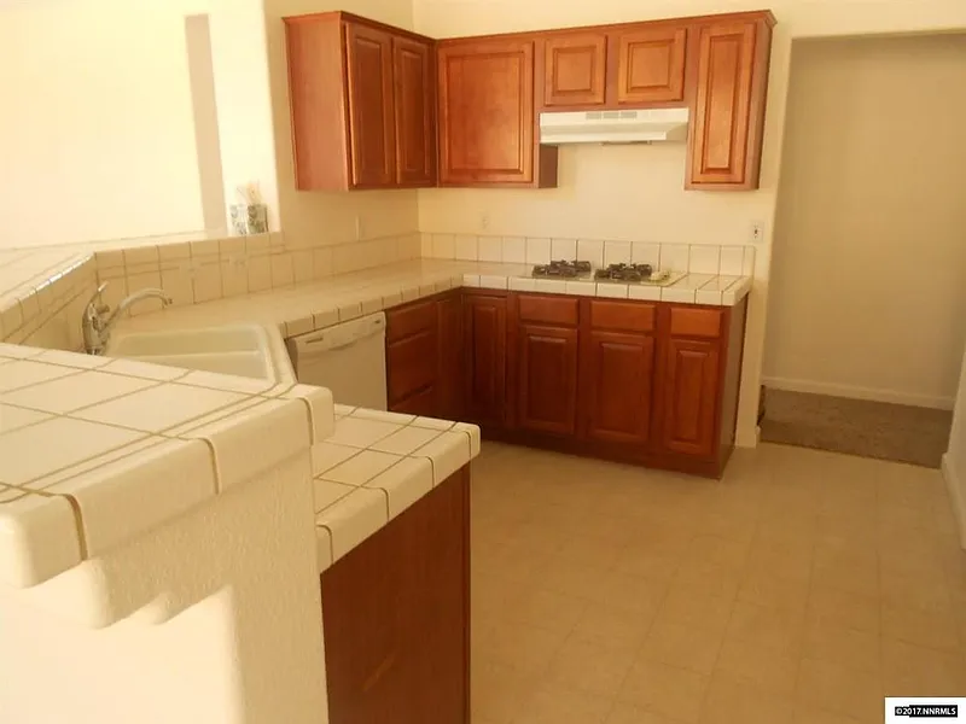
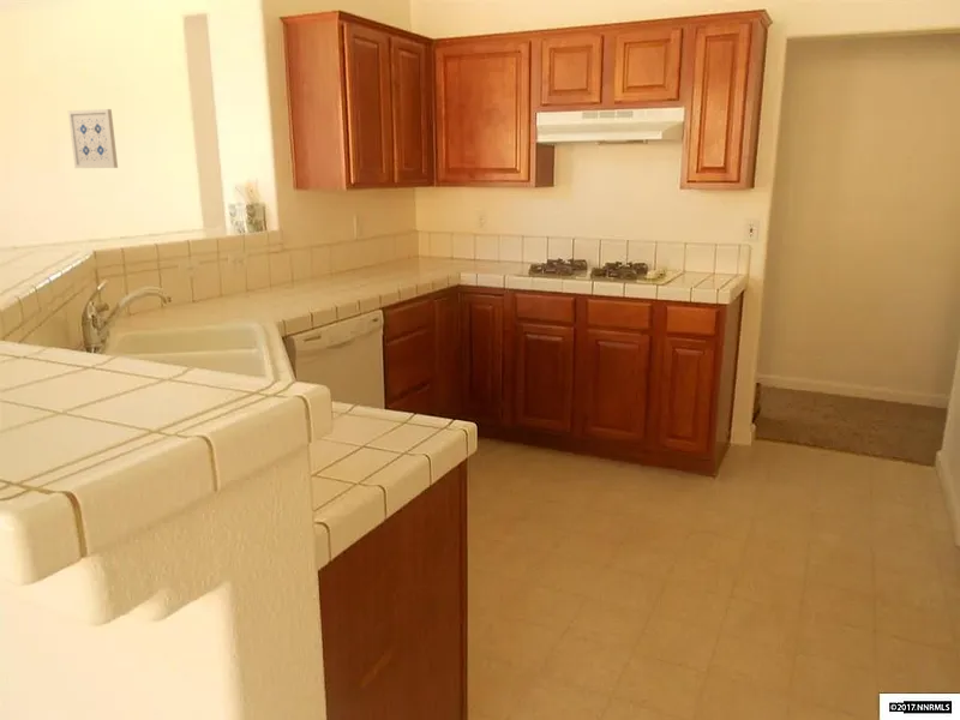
+ wall art [67,108,119,169]
